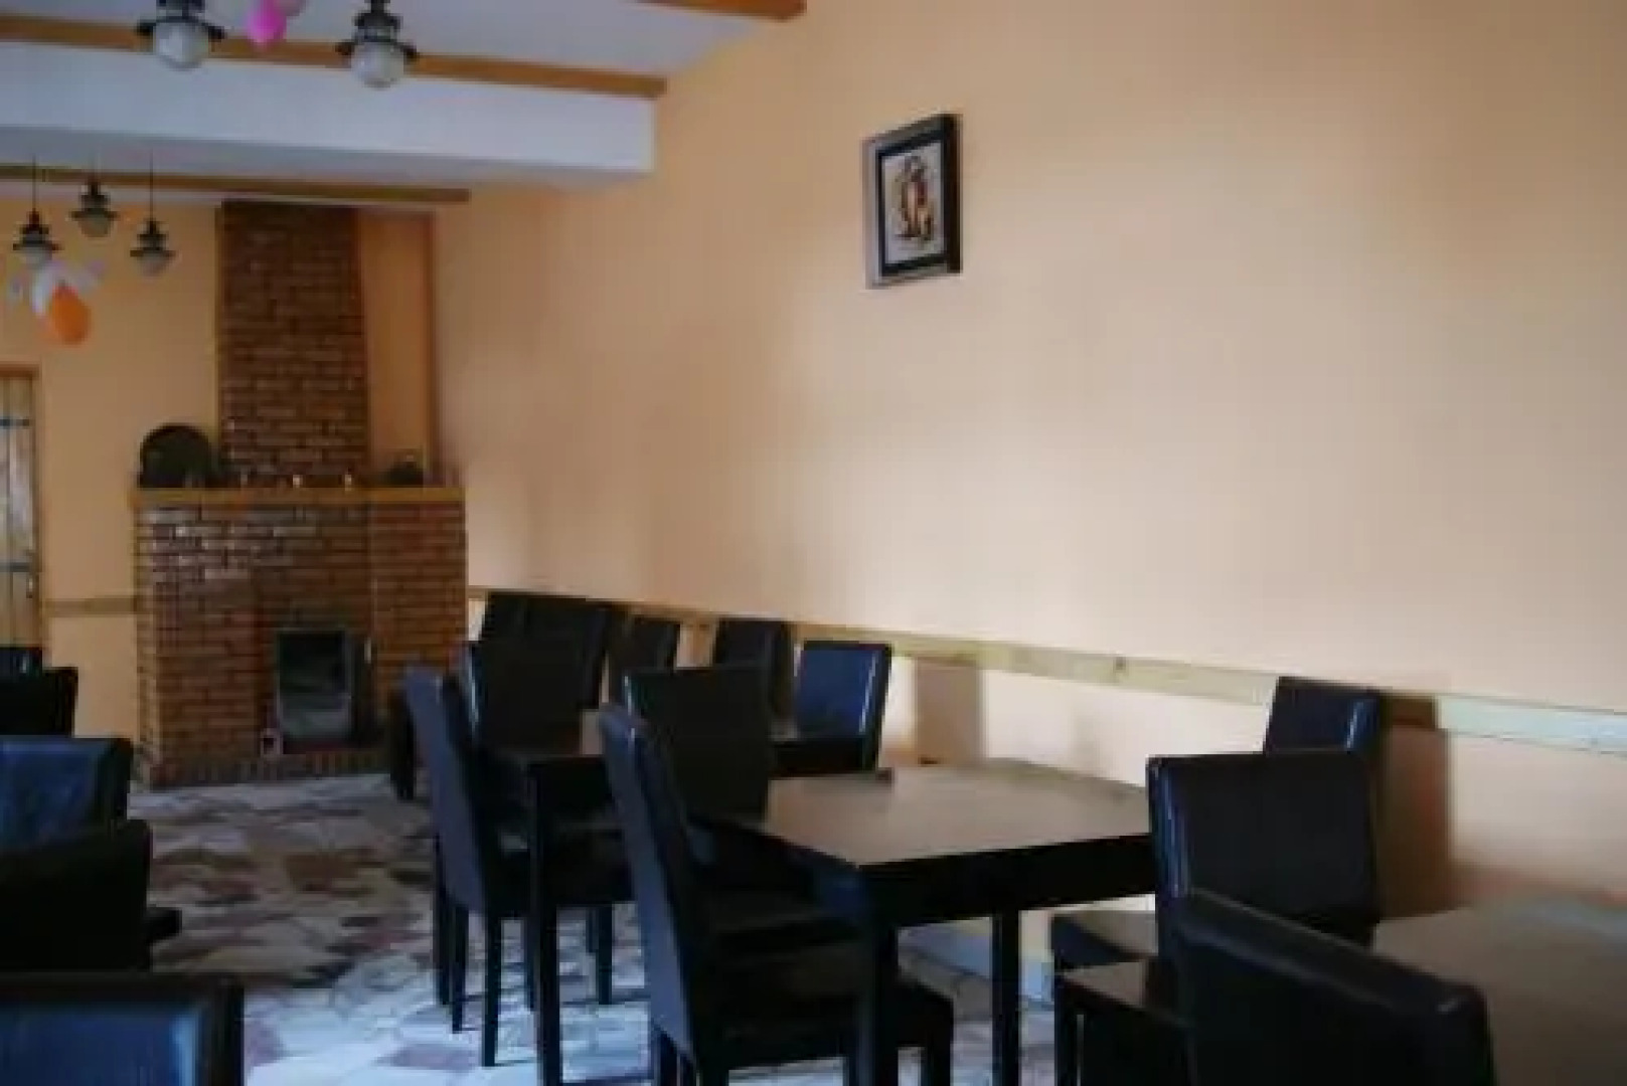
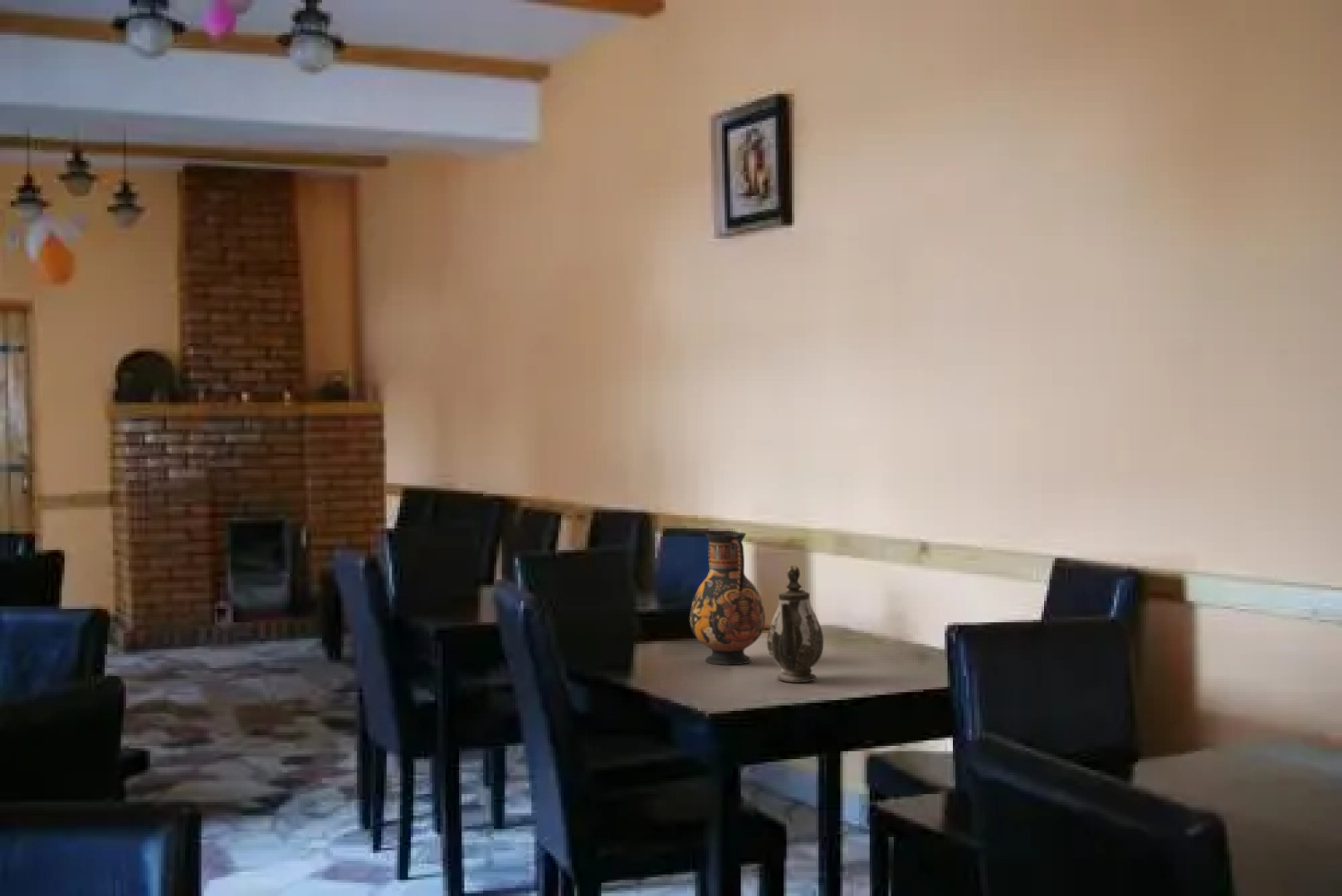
+ vase [689,531,766,665]
+ teapot [766,565,824,684]
